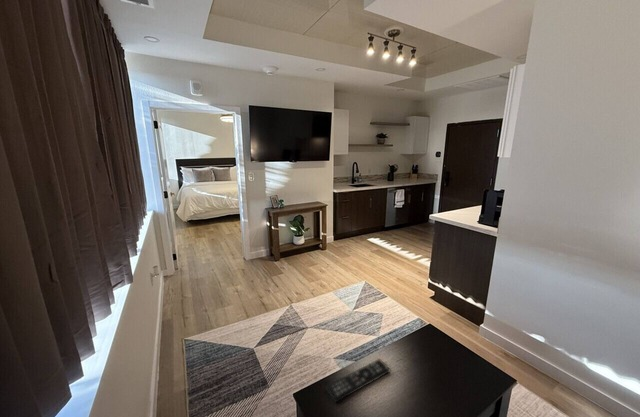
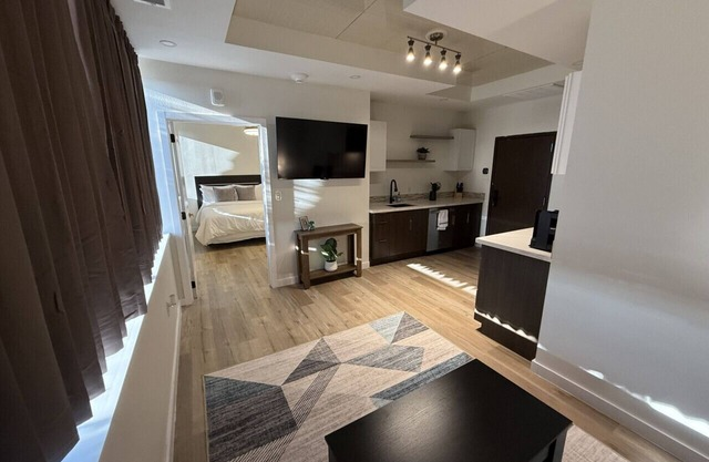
- remote control [325,358,391,404]
